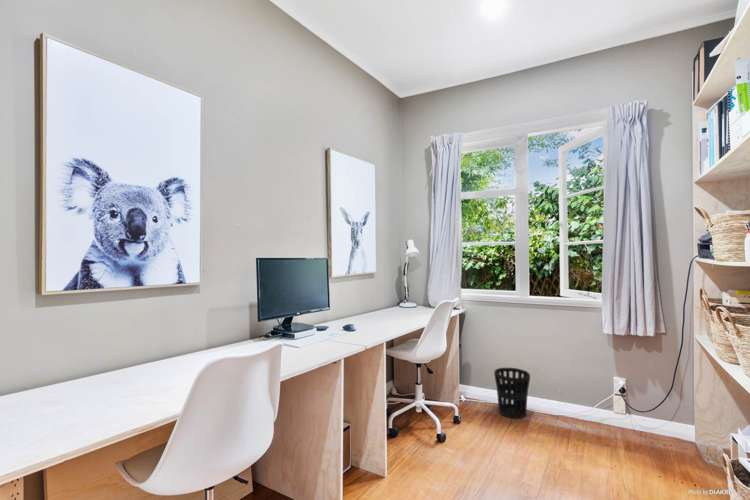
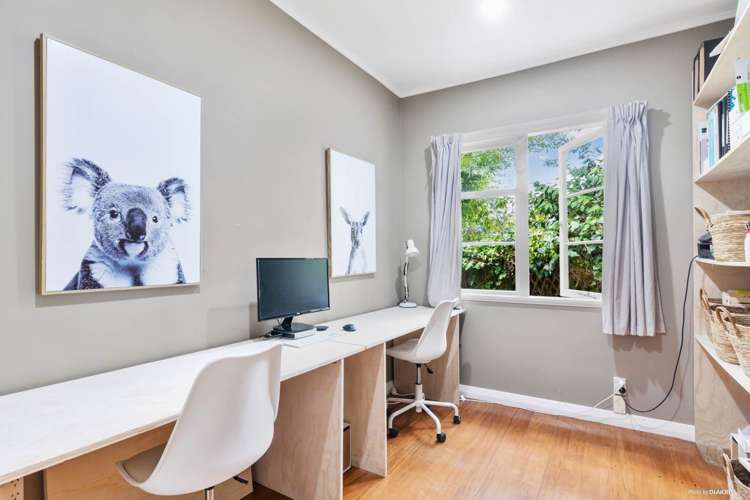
- wastebasket [493,367,531,420]
